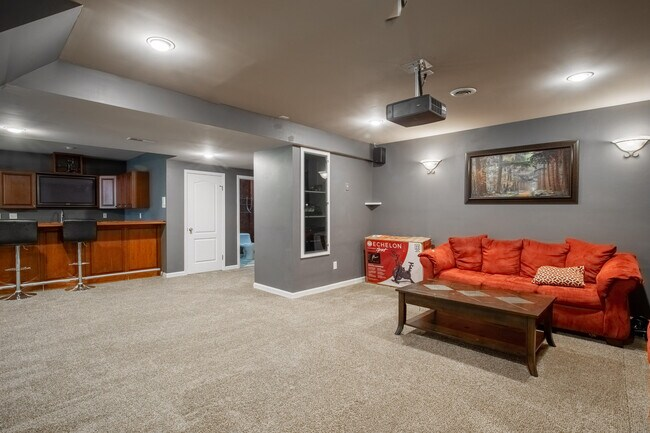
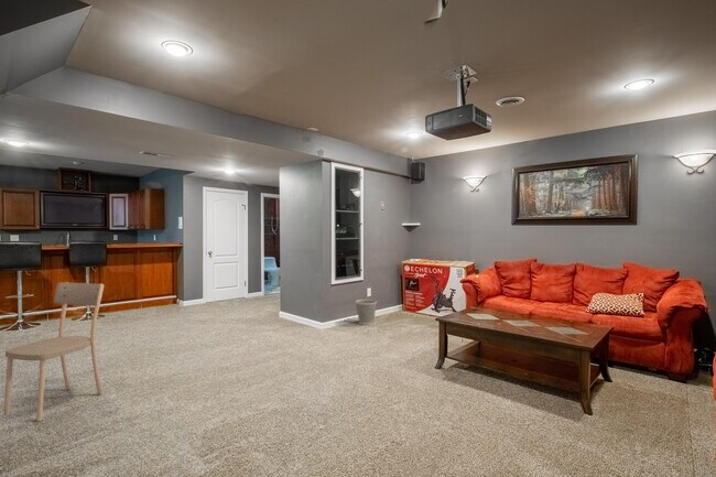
+ wastebasket [355,299,378,326]
+ dining chair [2,281,105,423]
